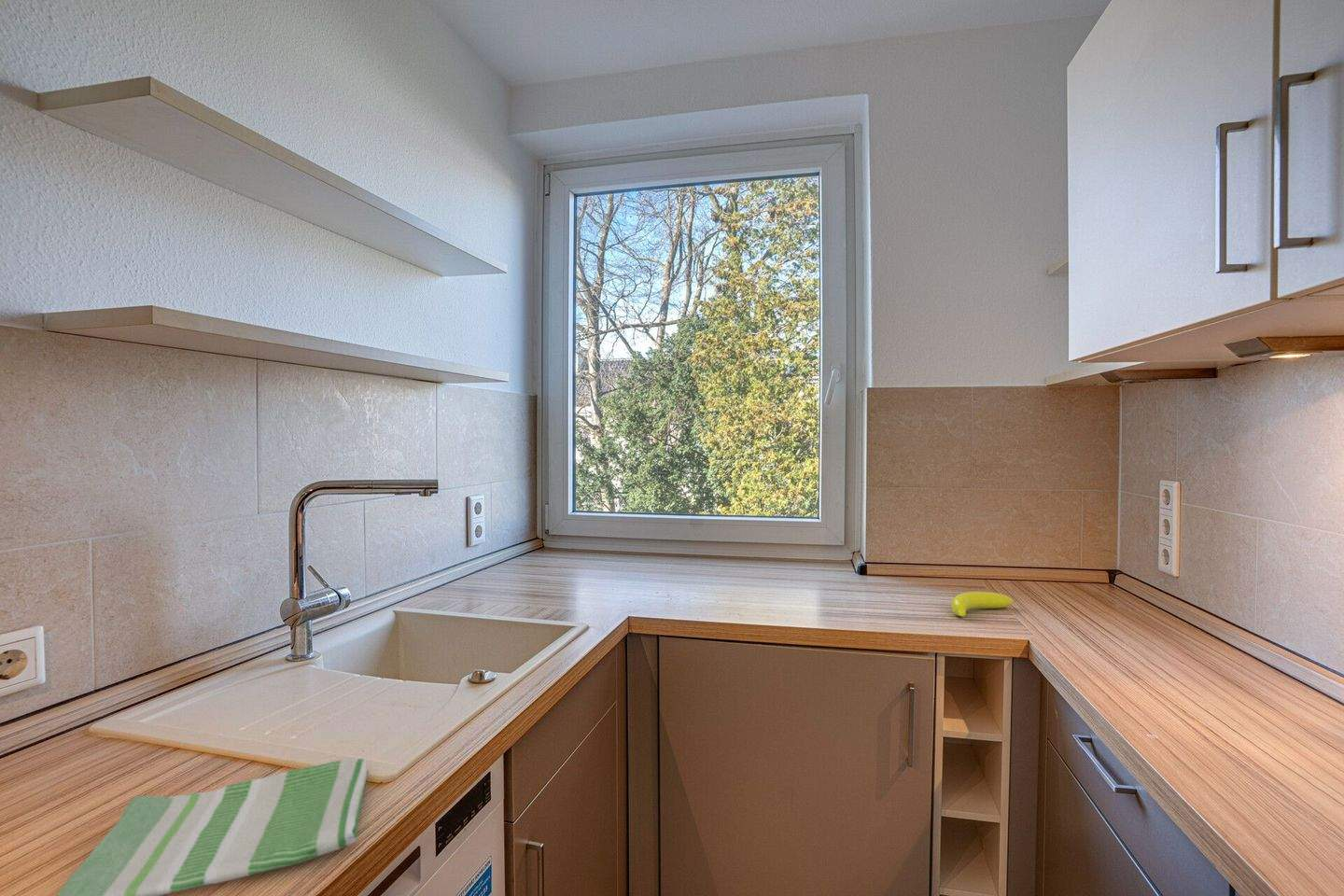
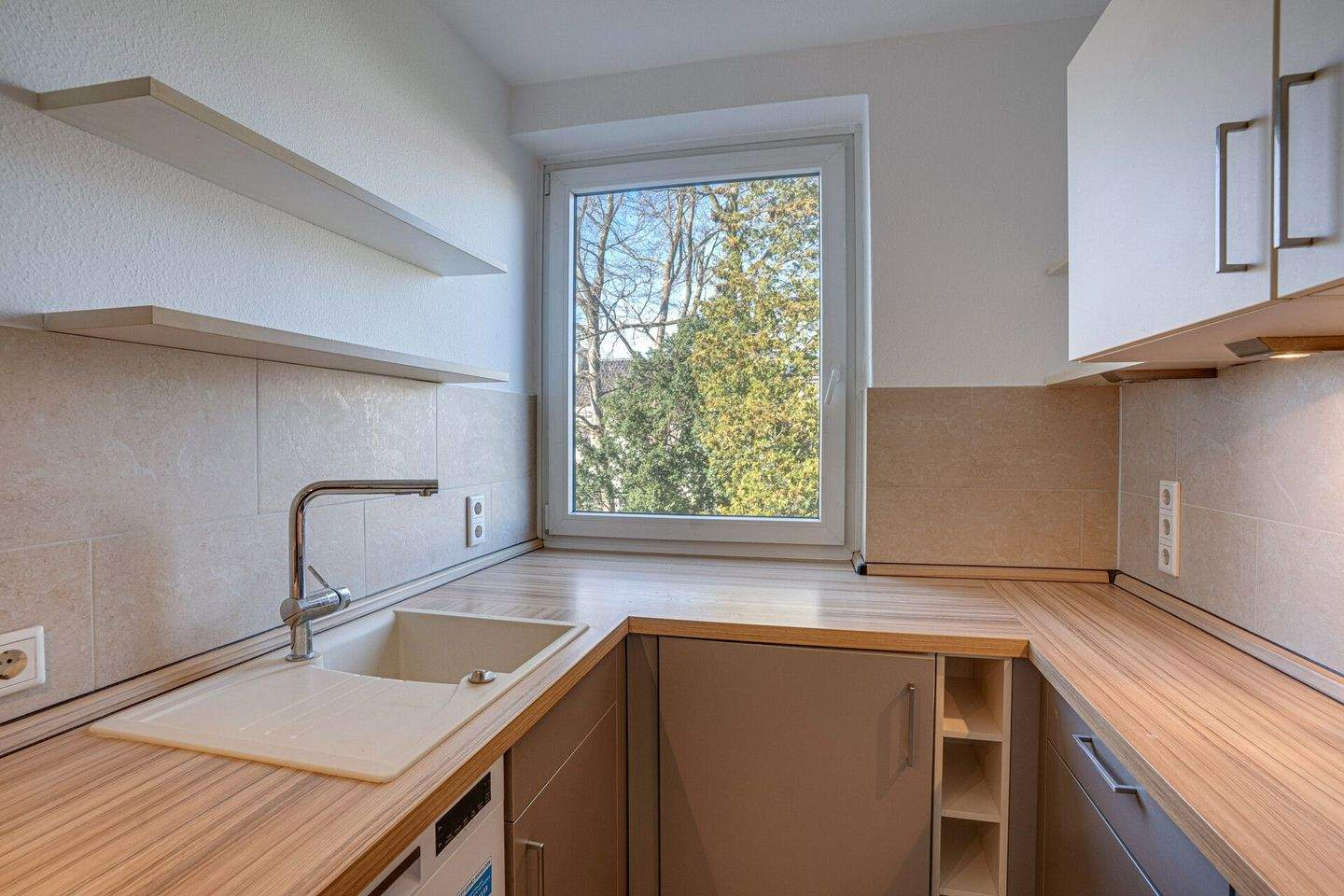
- banana [950,591,1014,618]
- dish towel [55,757,370,896]
